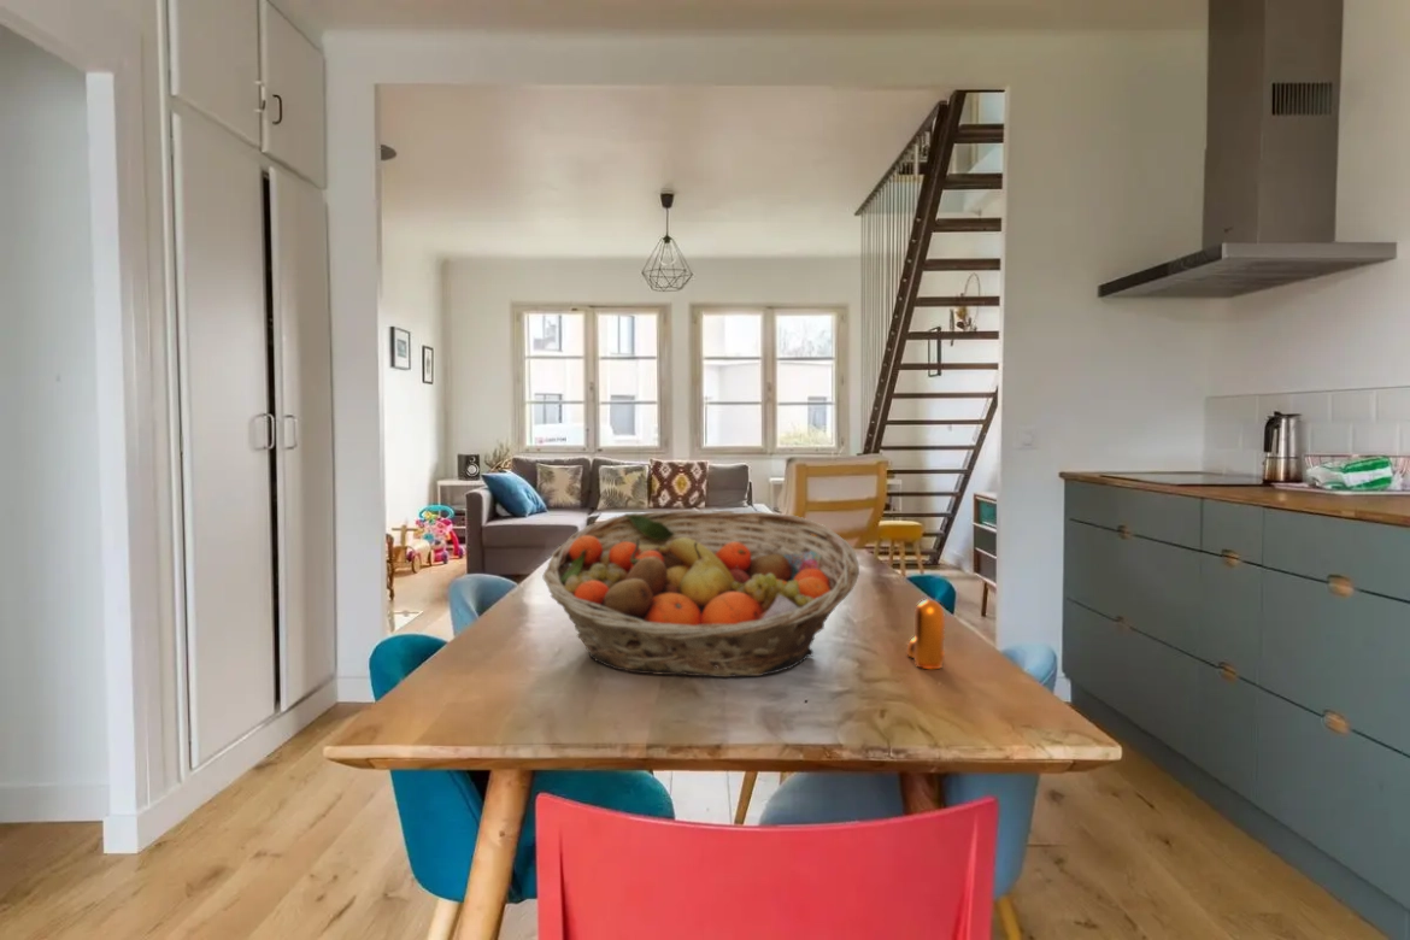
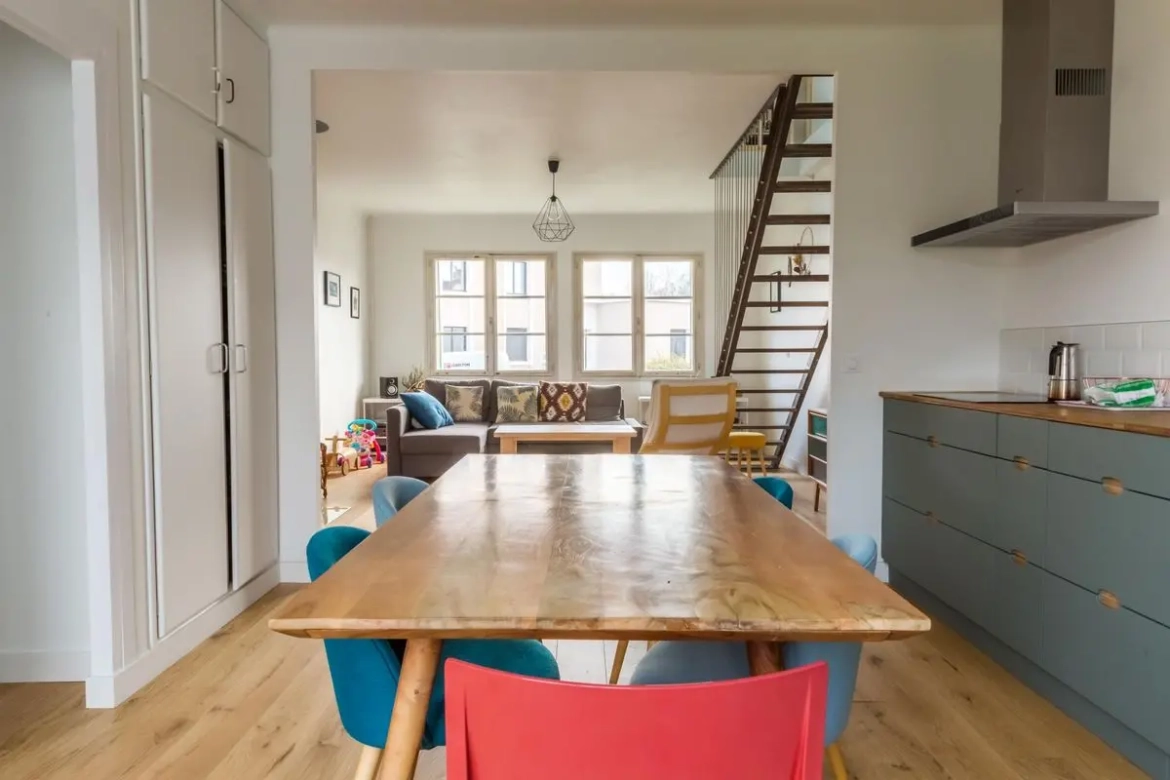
- pepper shaker [905,599,946,670]
- fruit basket [542,510,860,678]
